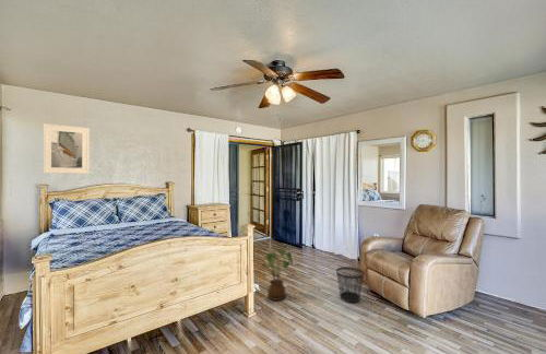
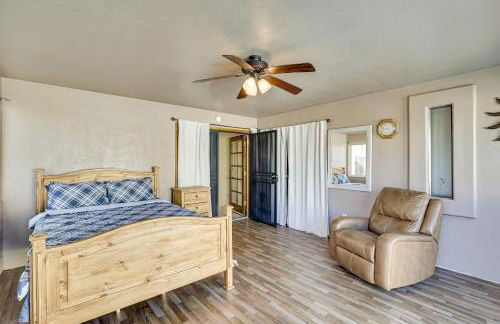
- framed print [43,122,91,175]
- wastebasket [335,266,365,304]
- house plant [252,247,294,302]
